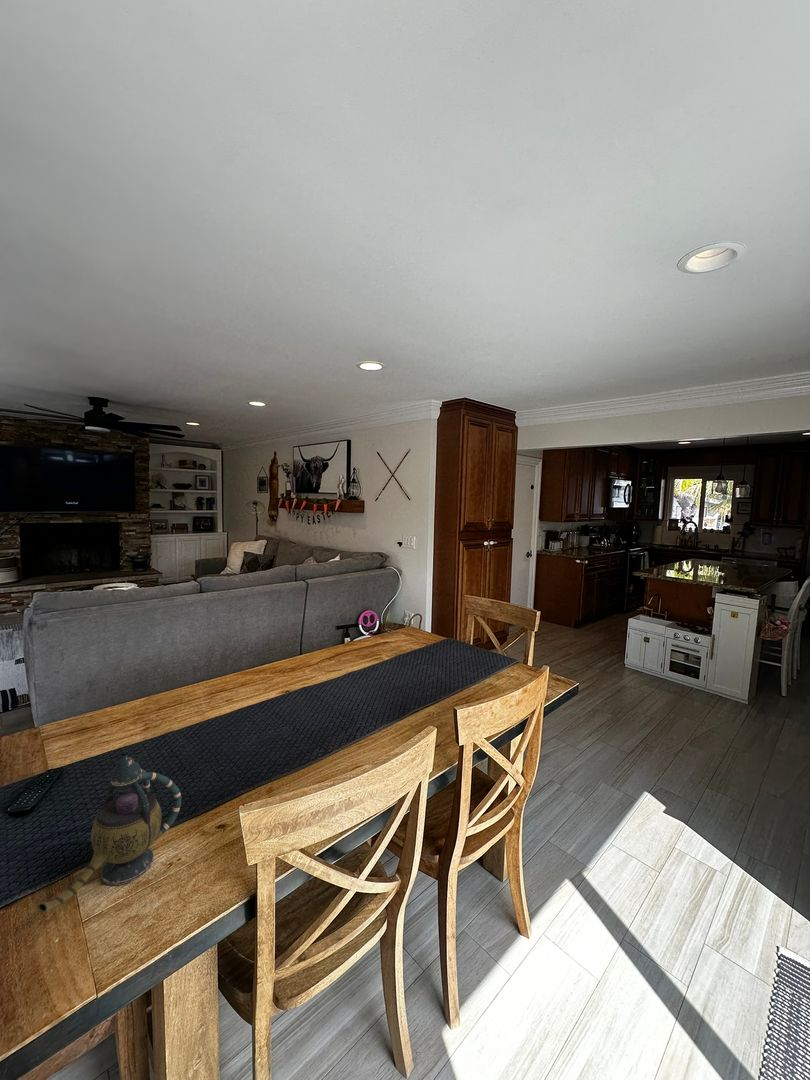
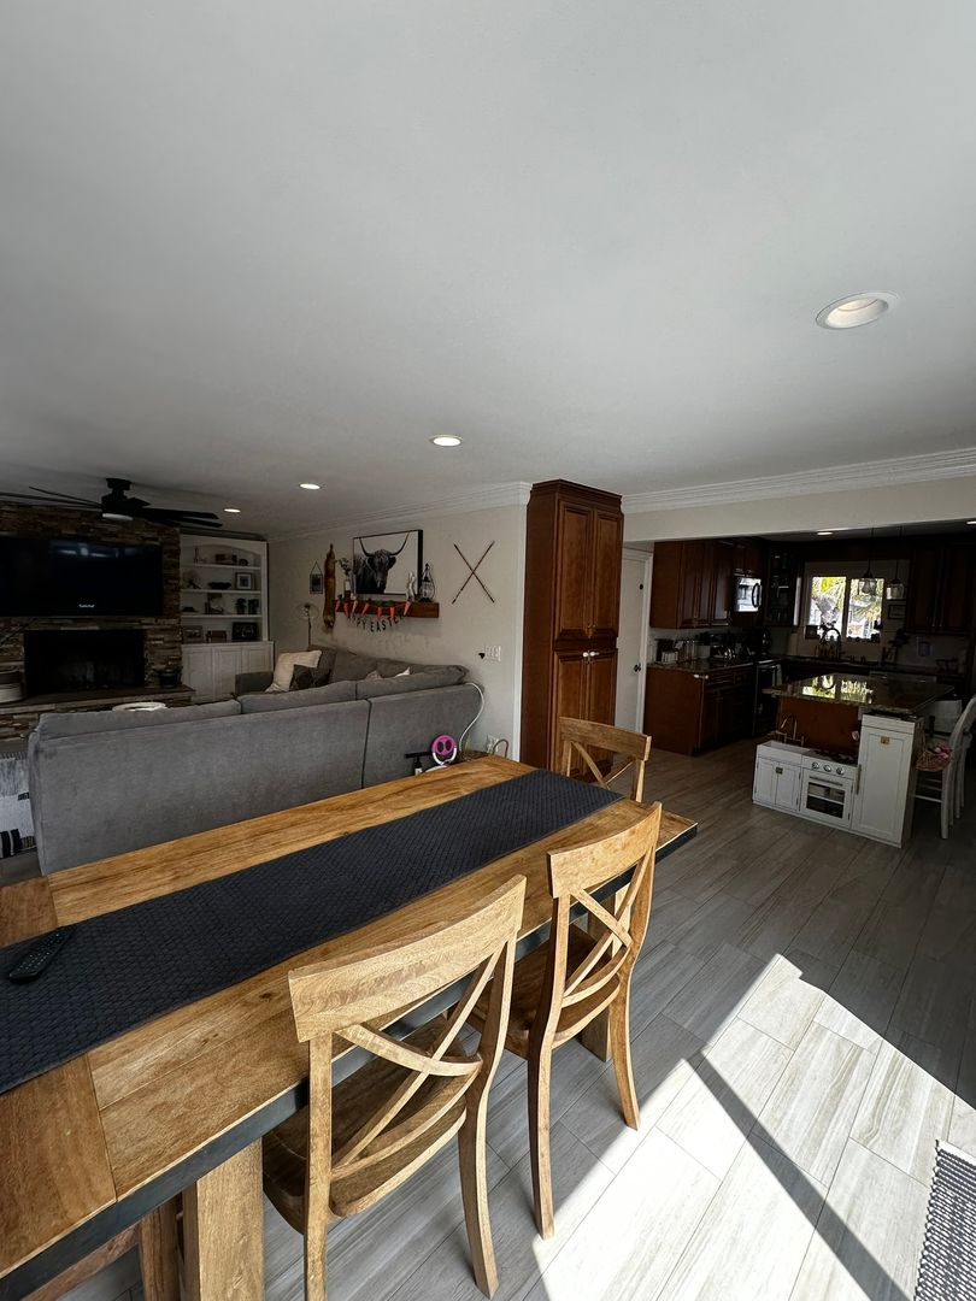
- teapot [36,751,183,914]
